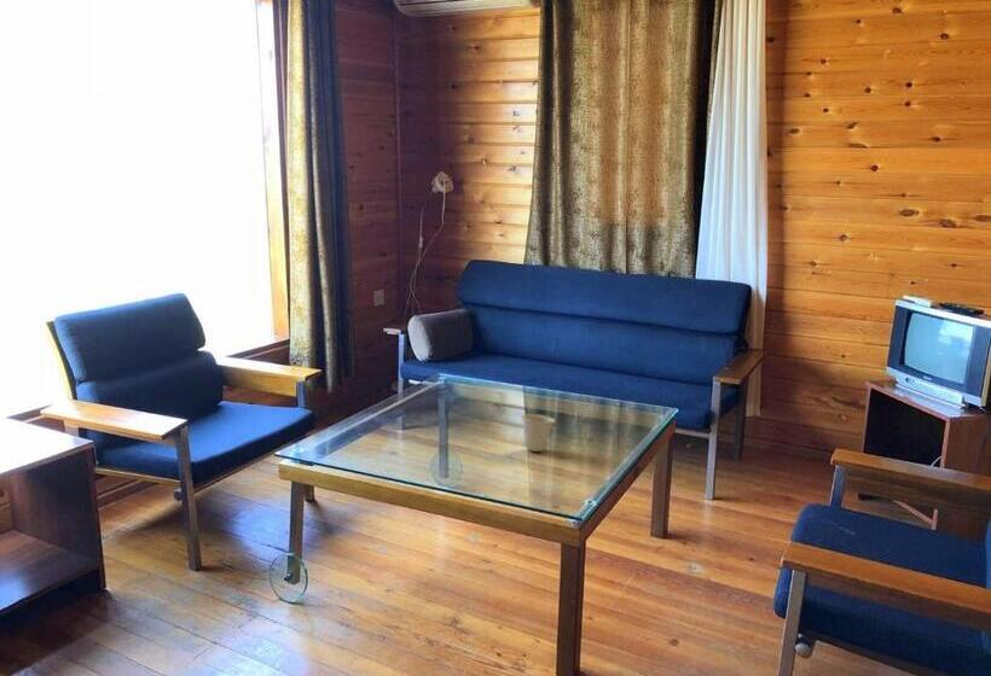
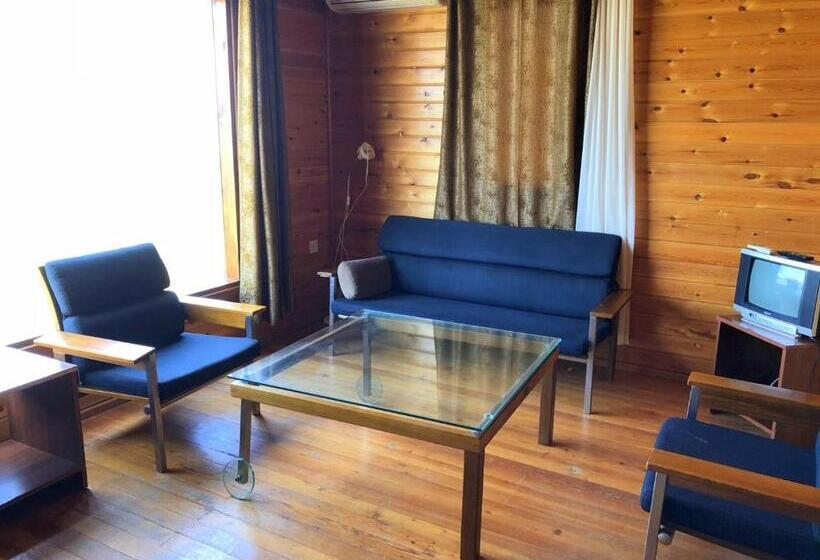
- cup [520,413,557,453]
